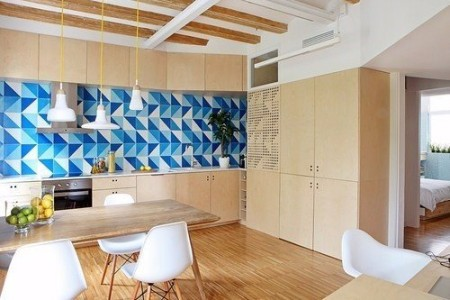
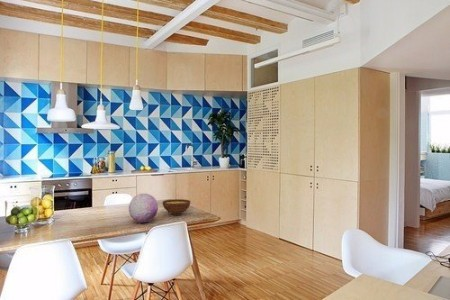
+ bowl [162,198,191,216]
+ decorative orb [128,193,159,224]
